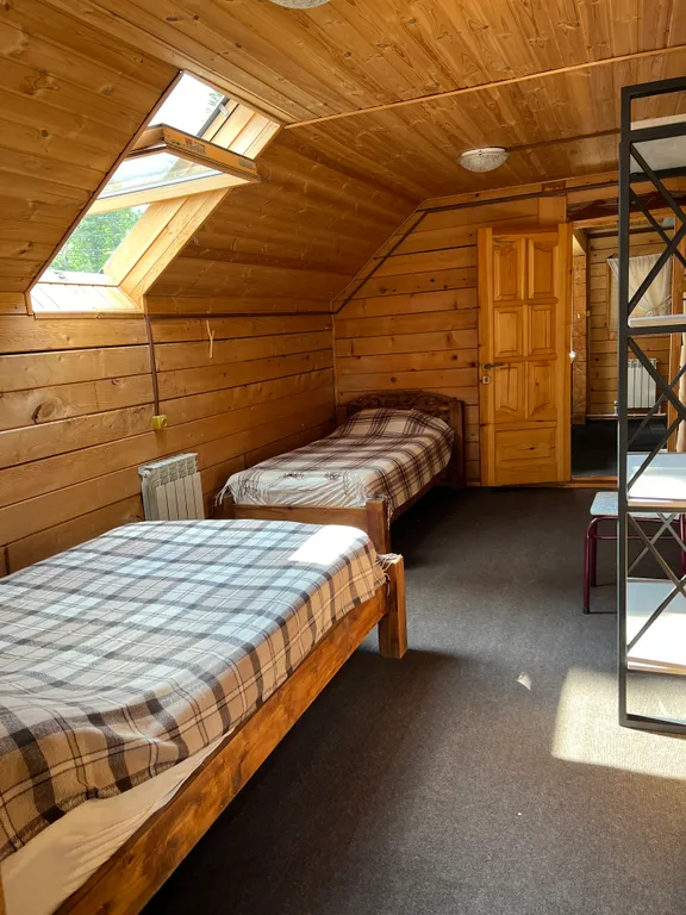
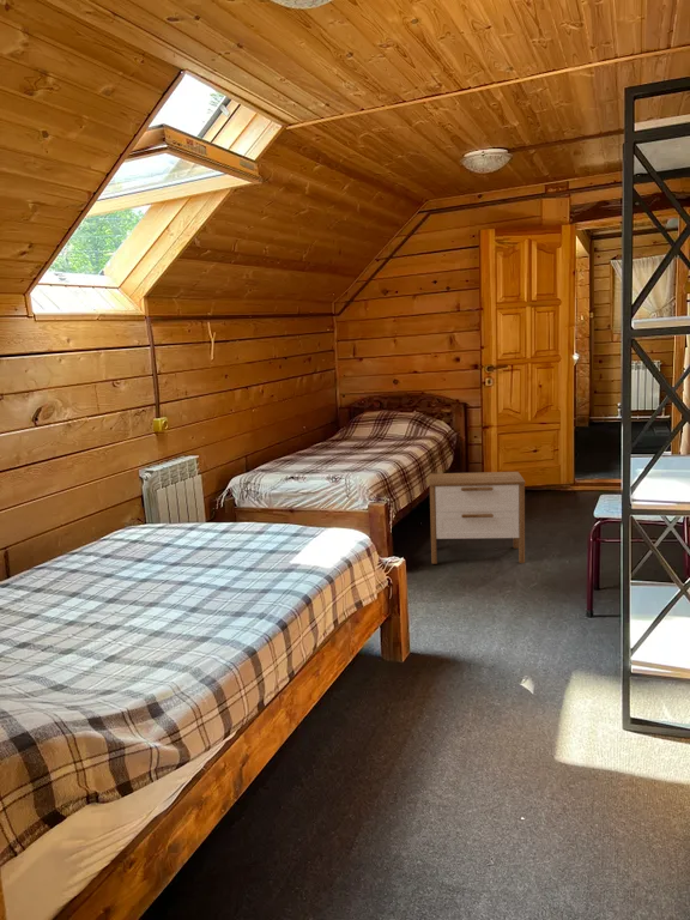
+ nightstand [428,471,526,565]
